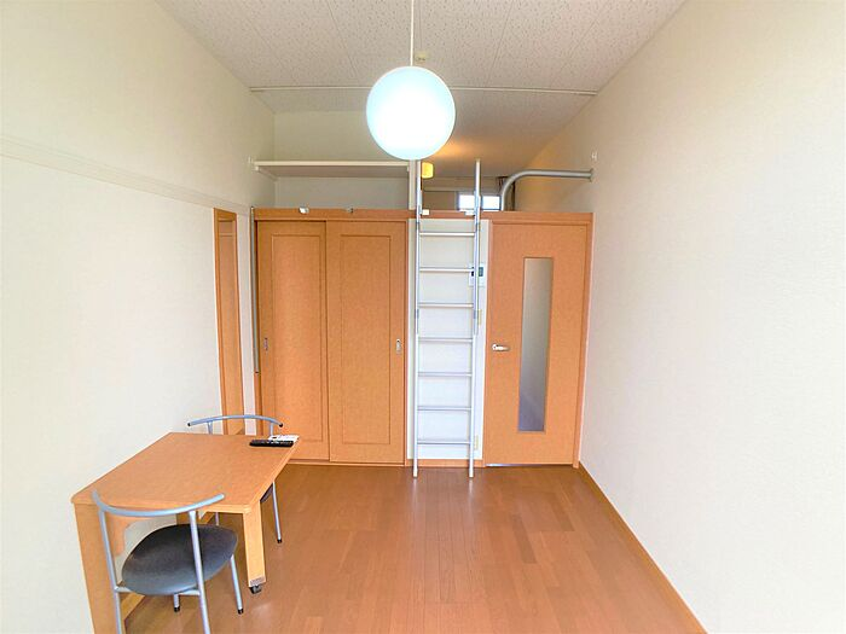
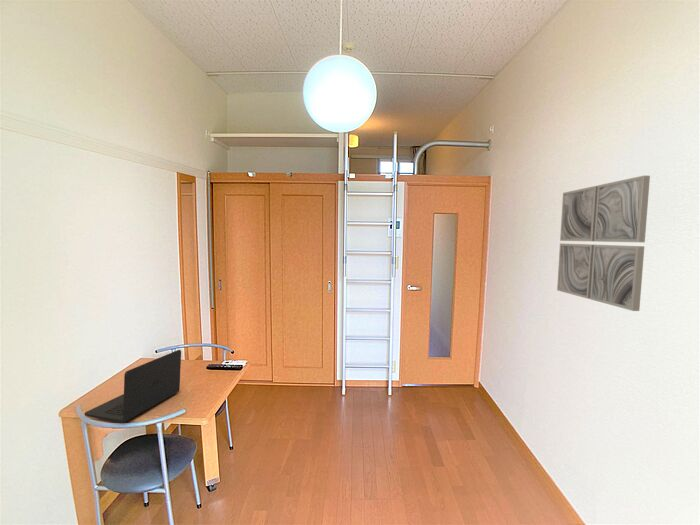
+ laptop [84,349,182,424]
+ wall art [556,175,651,312]
